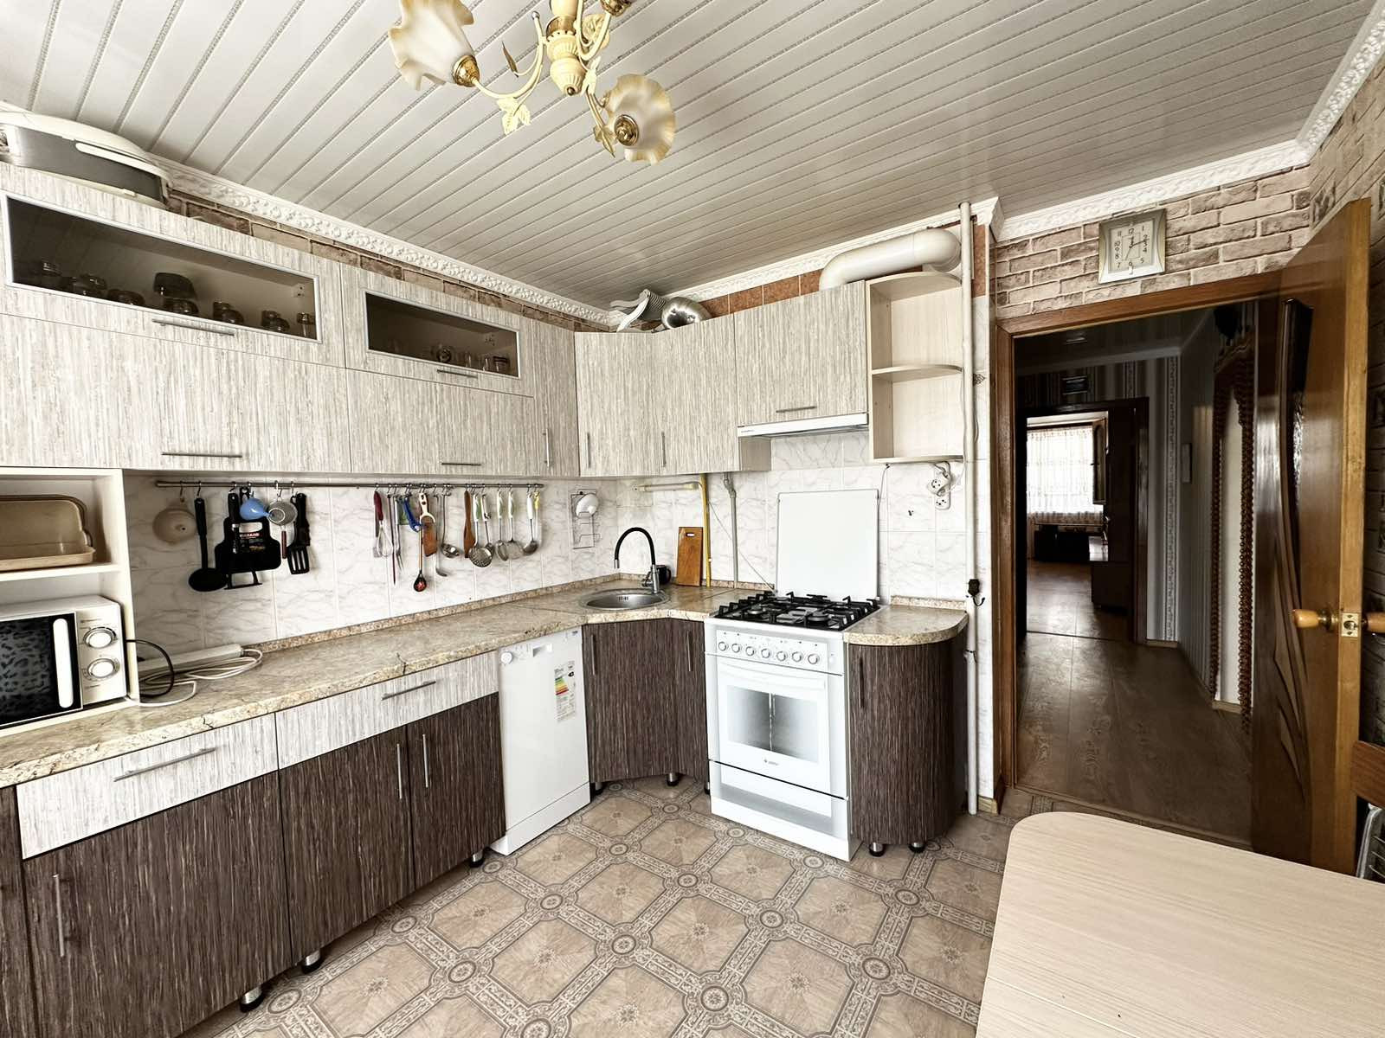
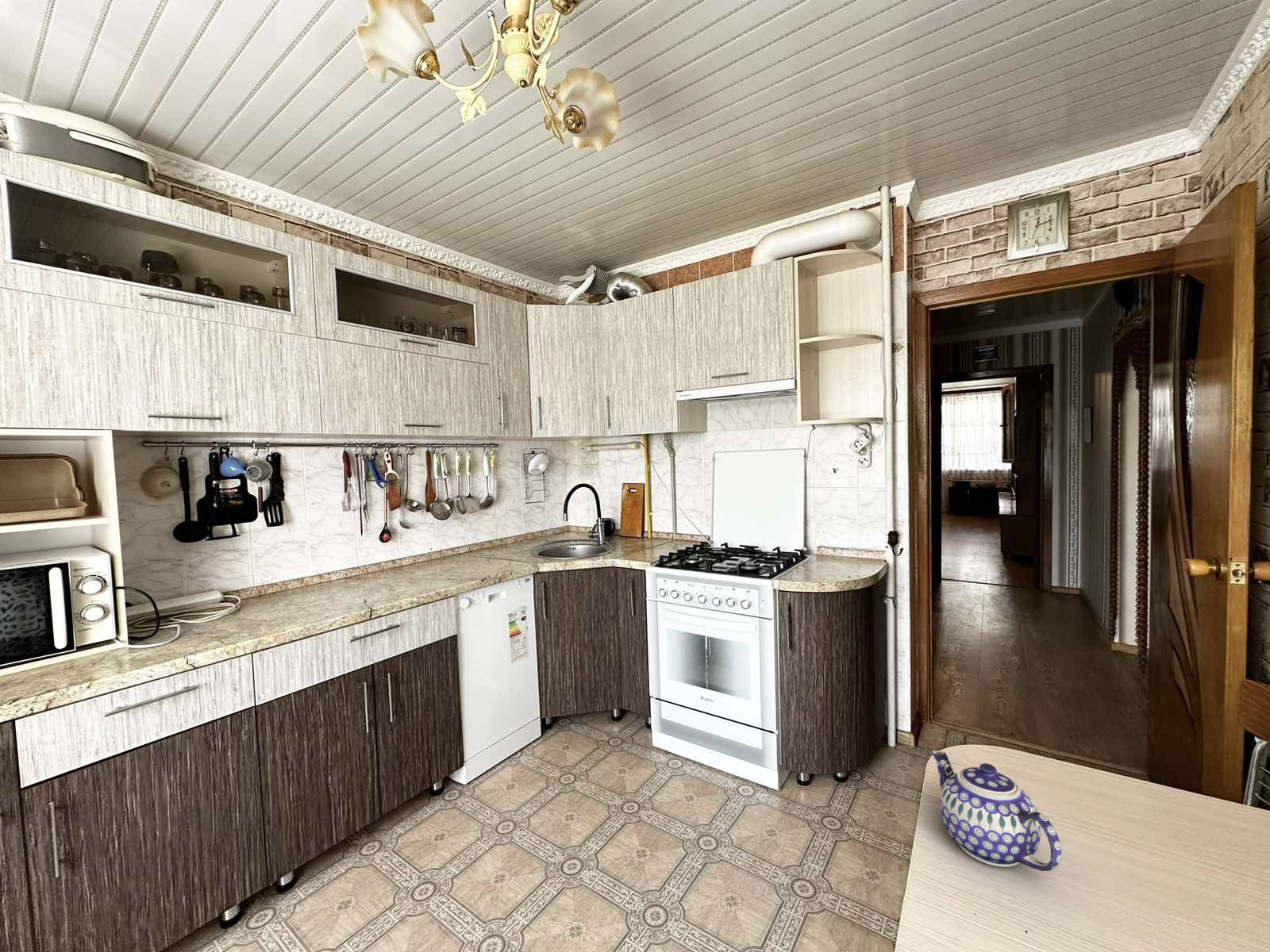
+ teapot [930,750,1062,872]
